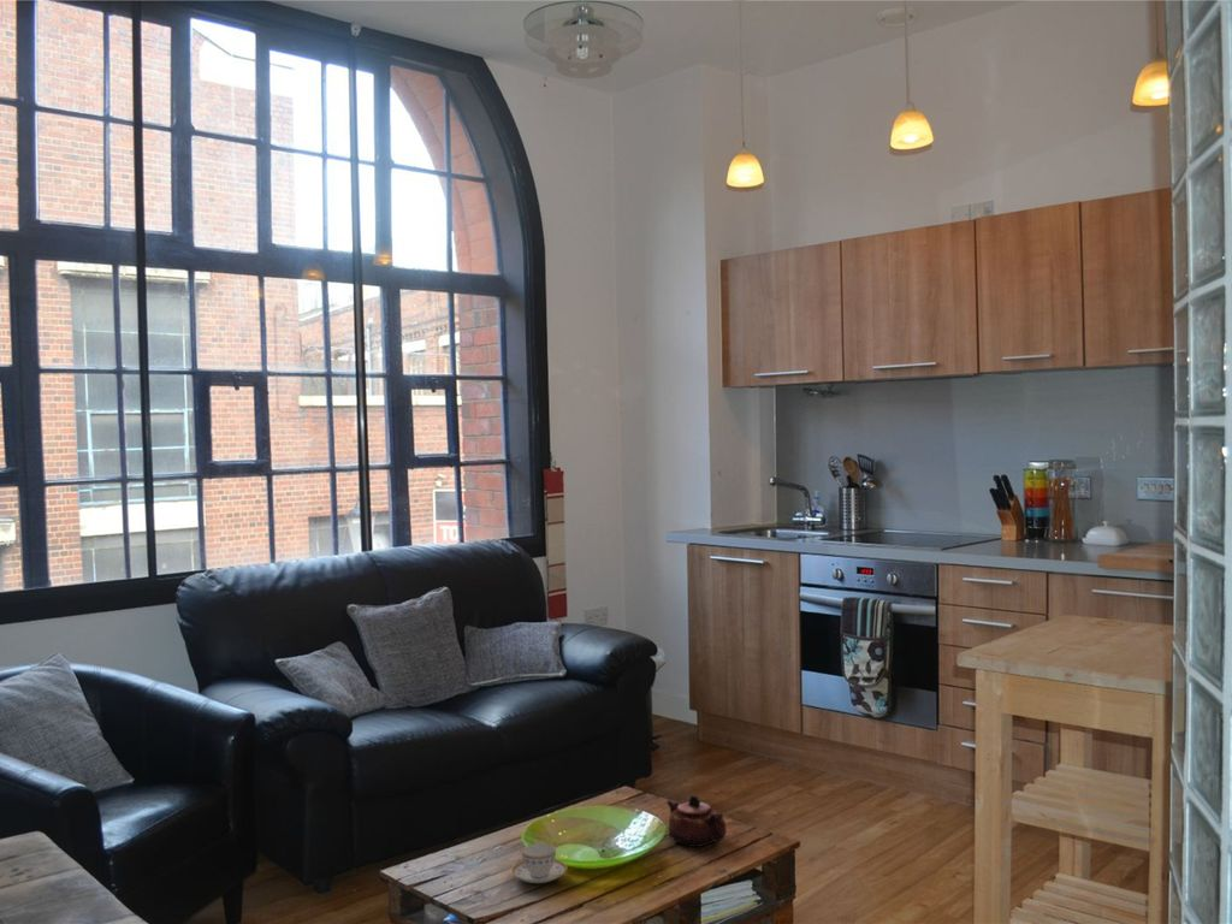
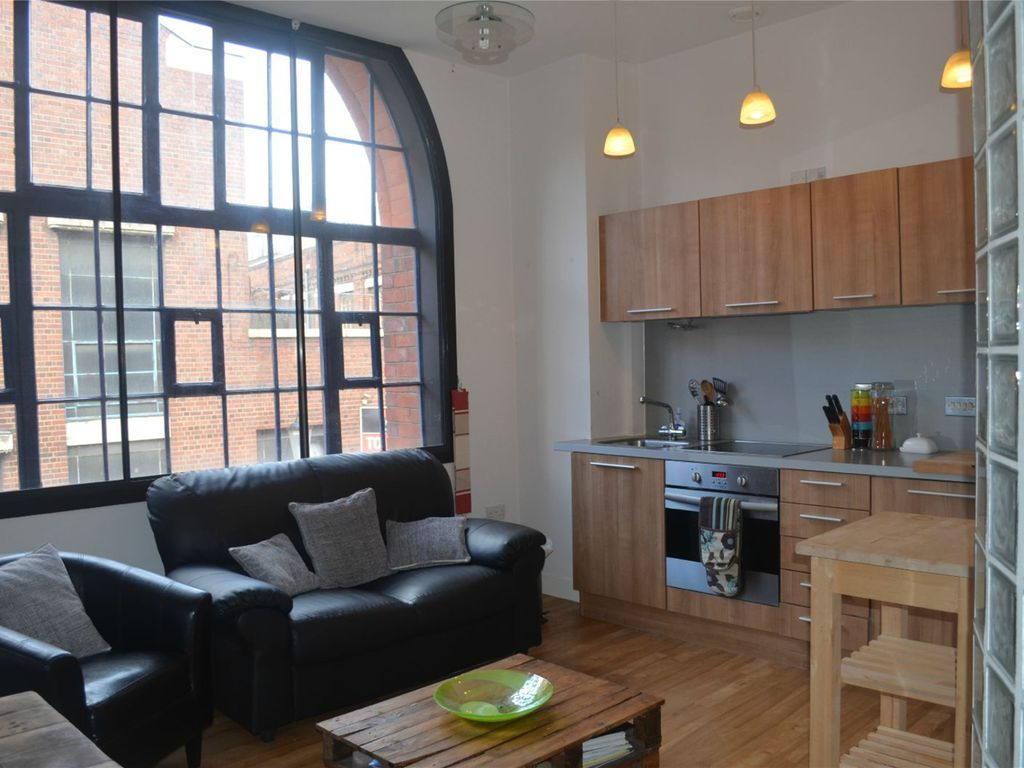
- teacup [510,842,568,884]
- teapot [667,793,728,848]
